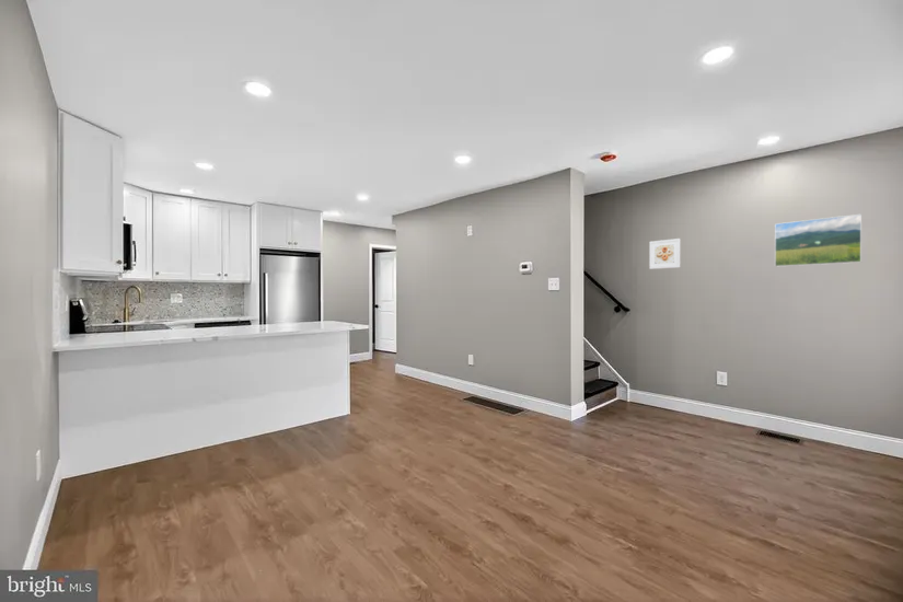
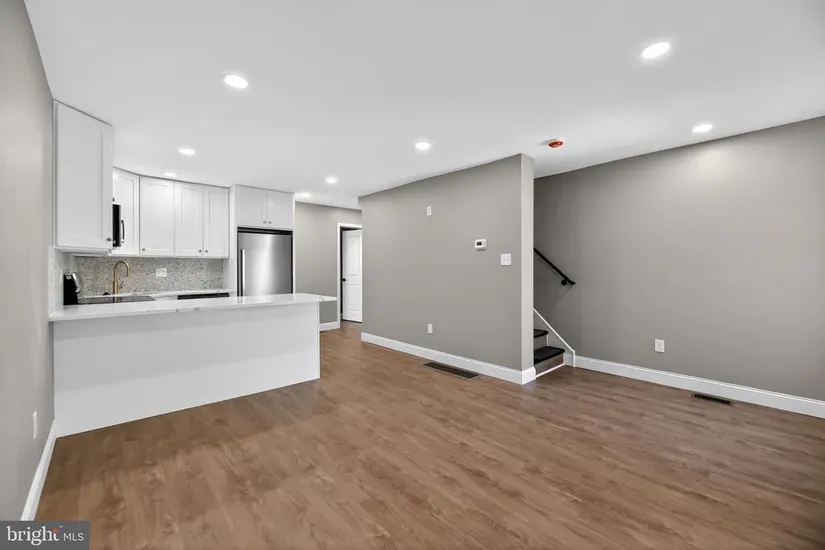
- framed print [648,238,682,270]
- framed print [774,213,863,268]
